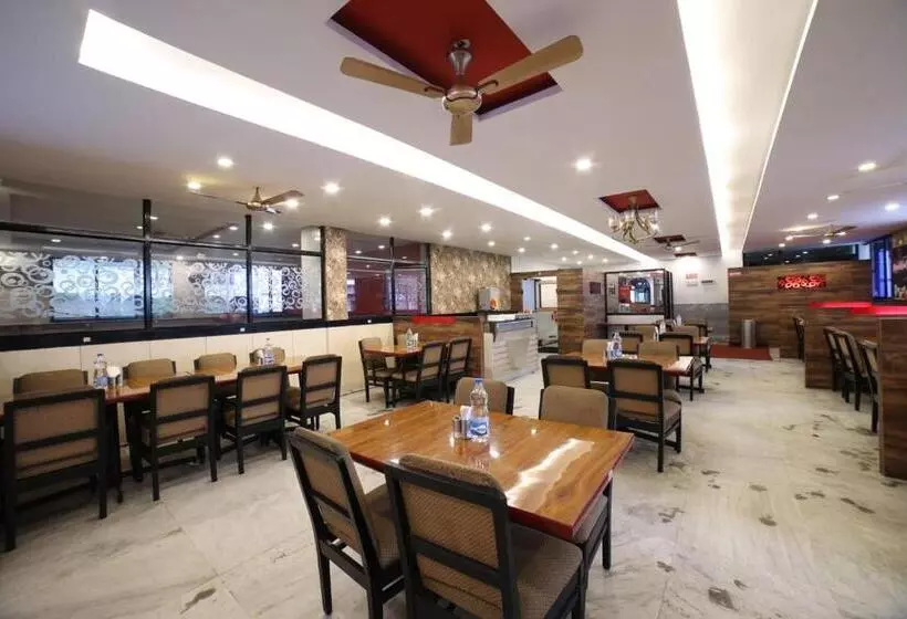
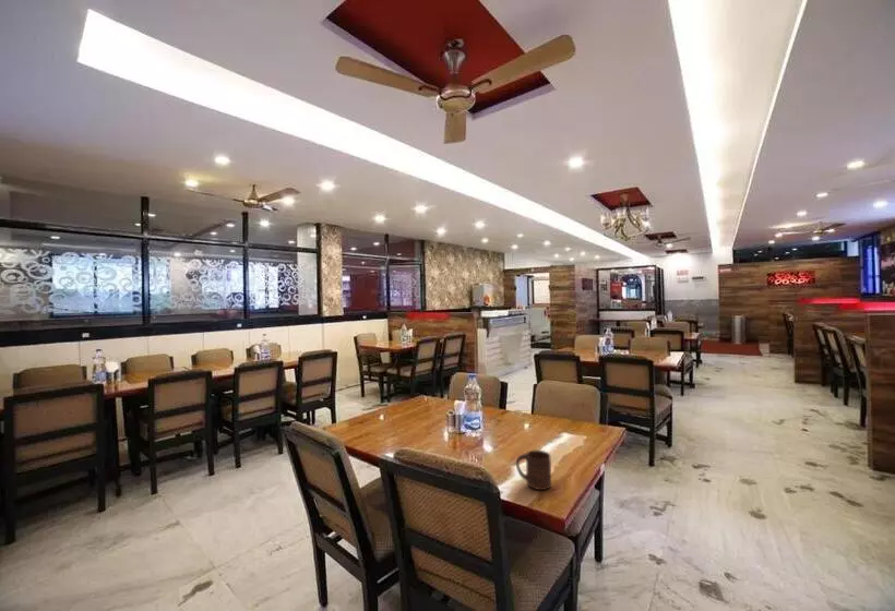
+ cup [515,450,552,491]
